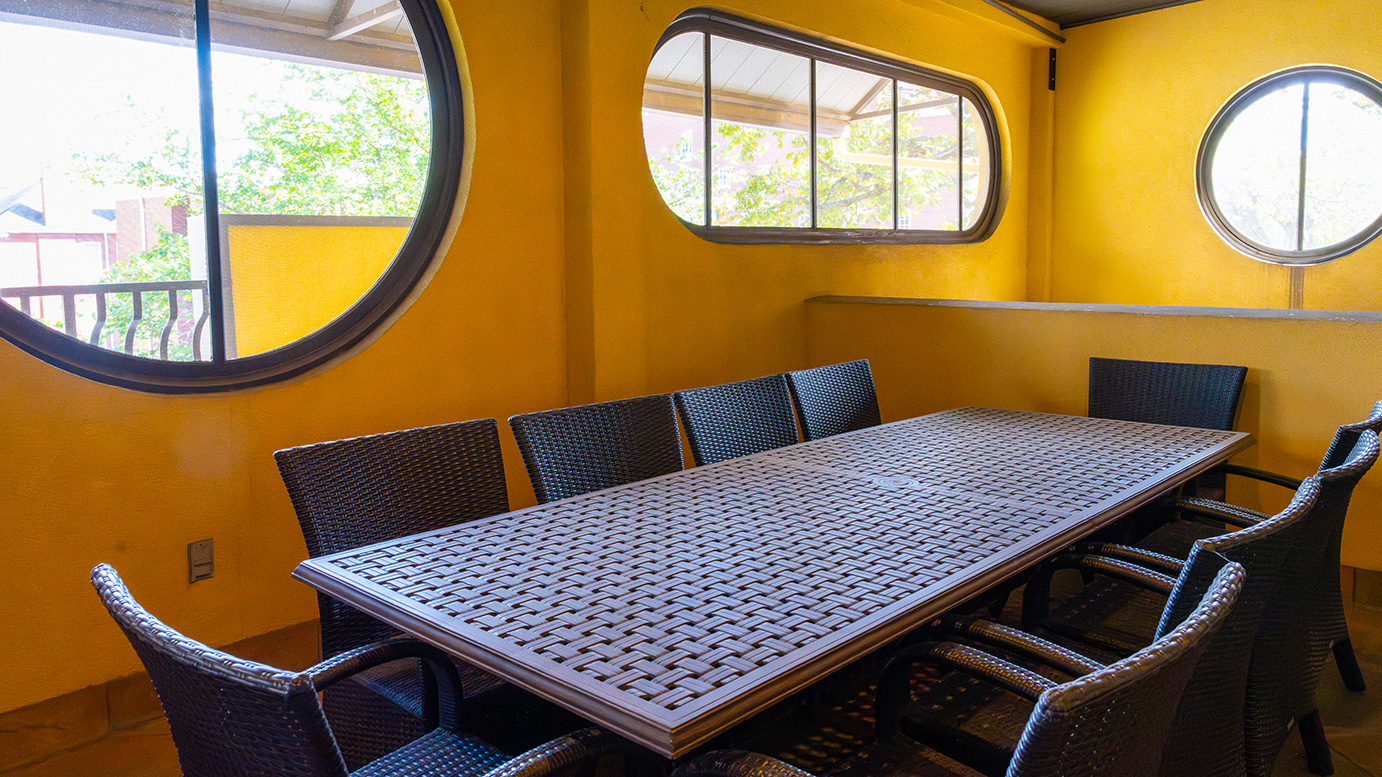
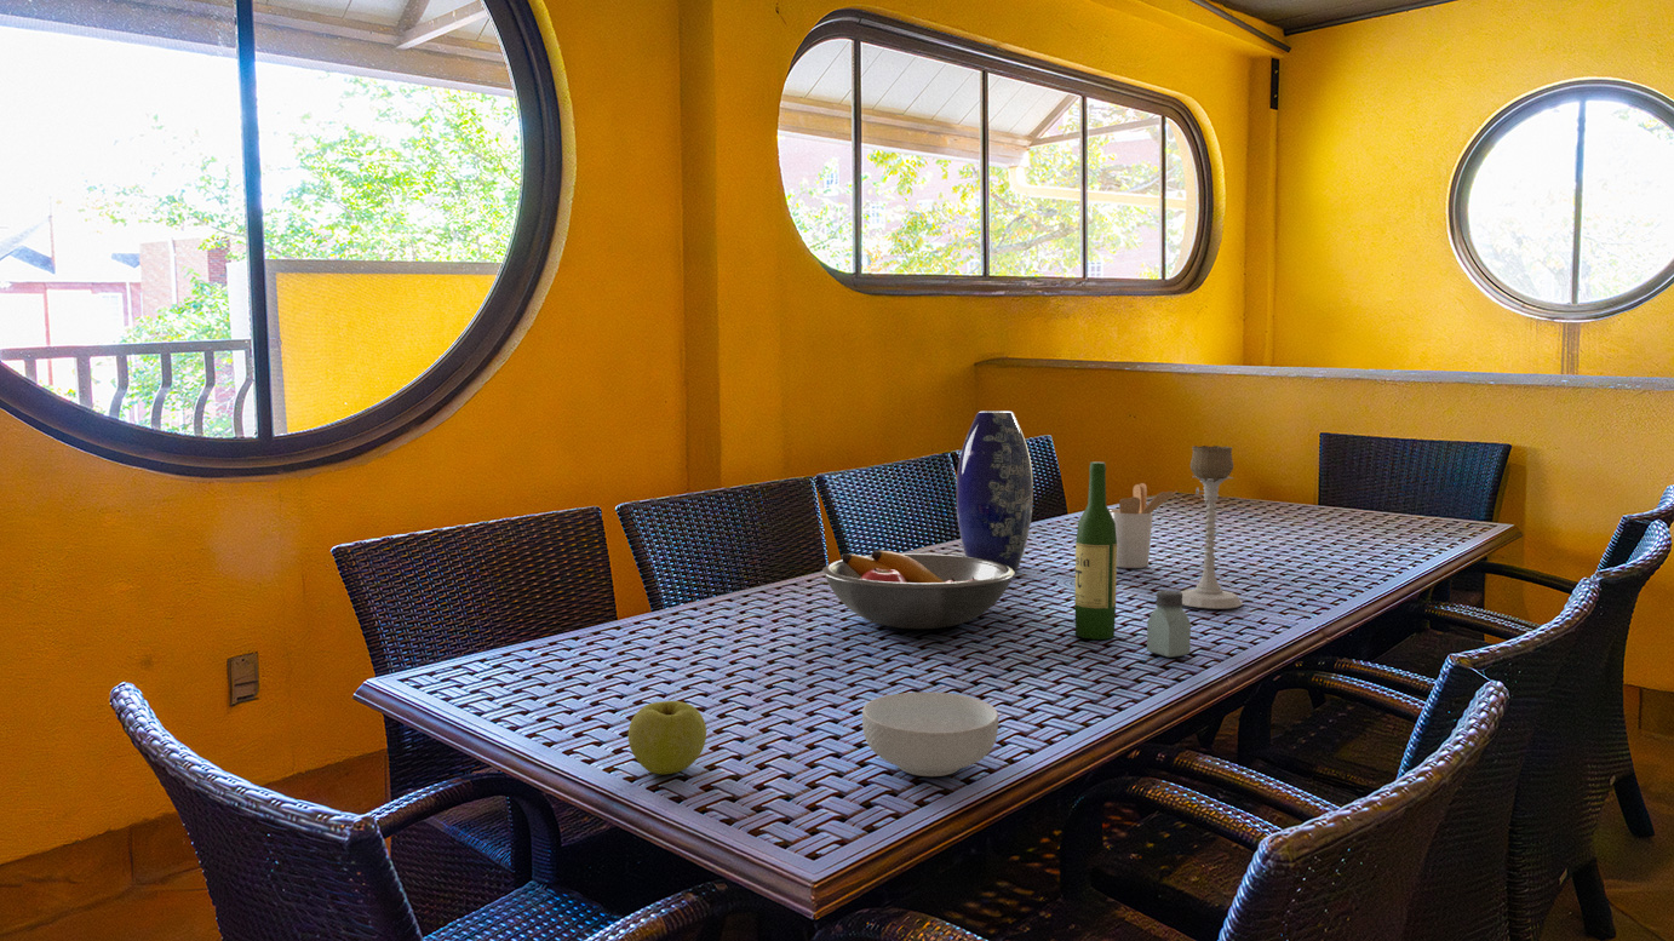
+ vase [956,409,1034,572]
+ wine bottle [1073,461,1118,641]
+ cereal bowl [861,692,999,778]
+ candle holder [1180,444,1244,610]
+ fruit bowl [821,550,1015,630]
+ utensil holder [1108,482,1179,569]
+ saltshaker [1146,590,1192,659]
+ apple [627,700,707,775]
